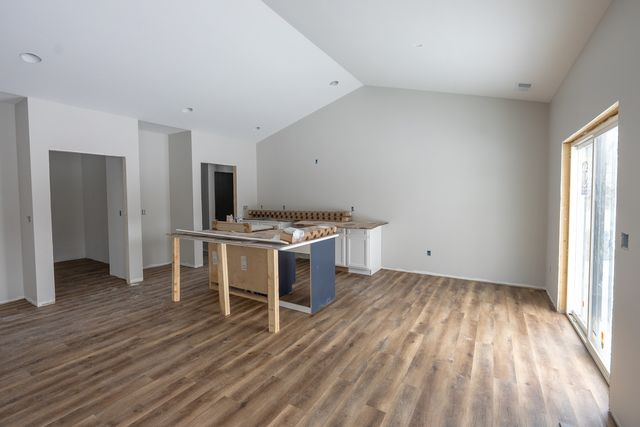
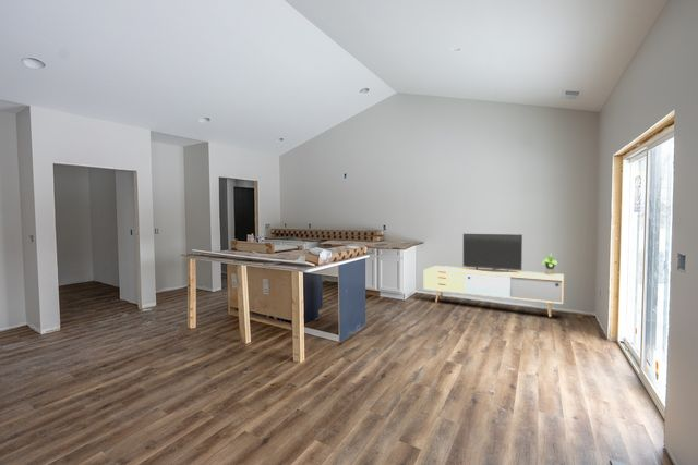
+ media console [423,233,565,318]
